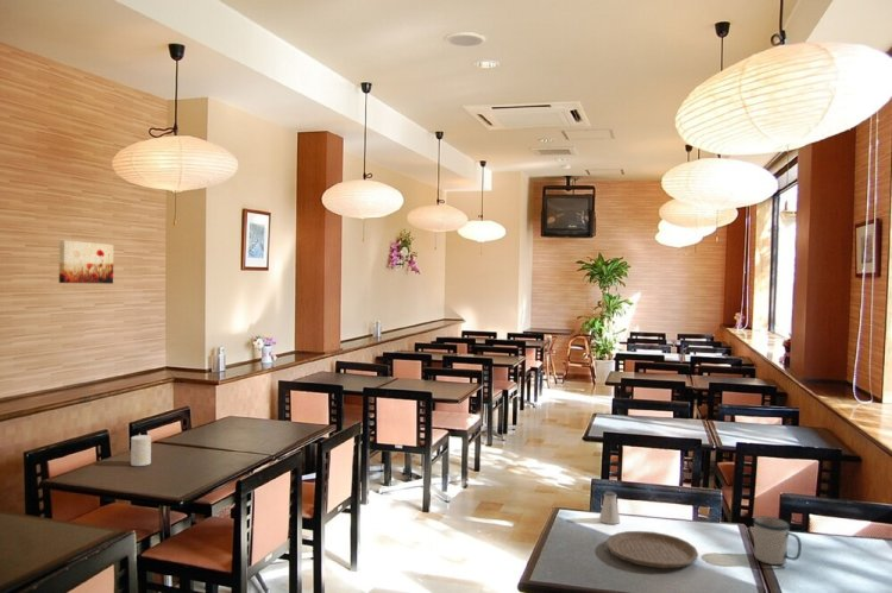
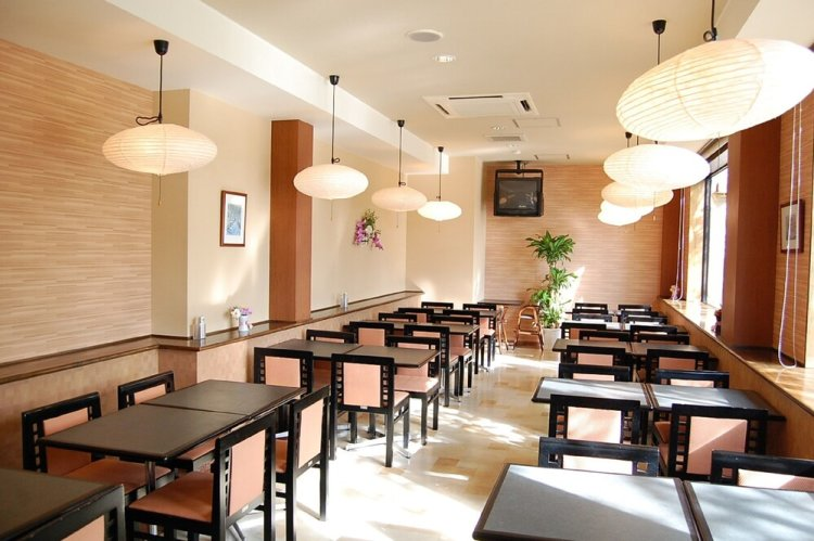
- plate [605,530,699,569]
- cup [130,434,152,467]
- wall art [58,239,115,285]
- mug [753,516,803,566]
- saltshaker [598,490,621,525]
